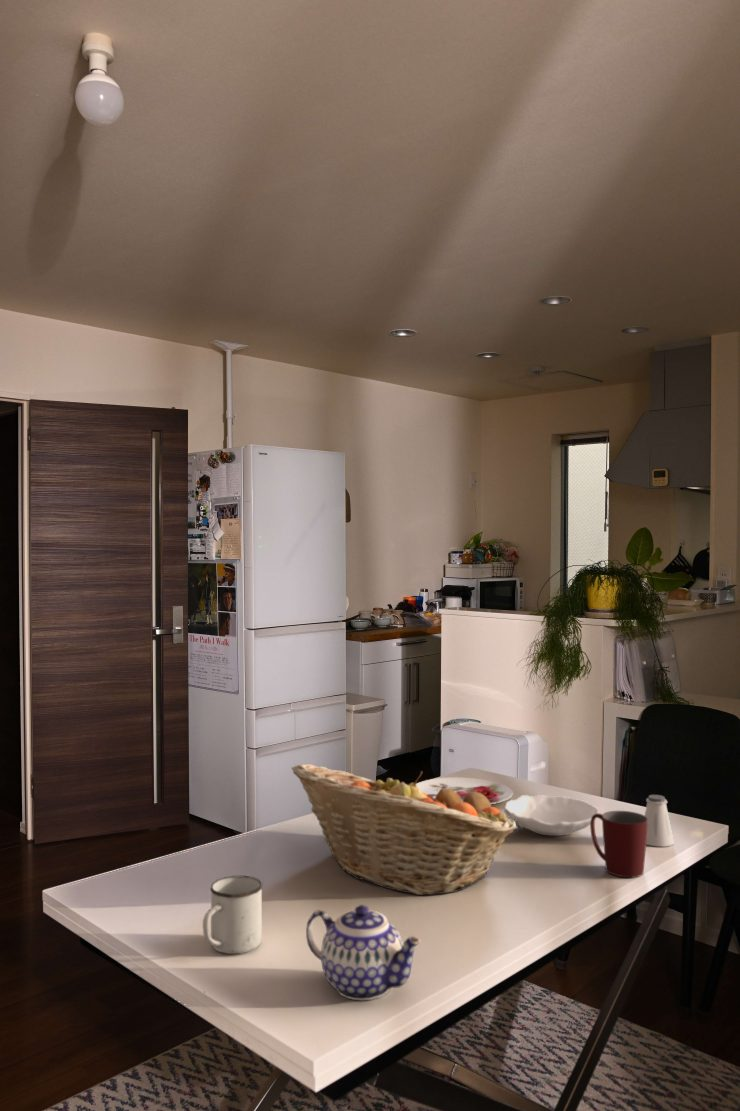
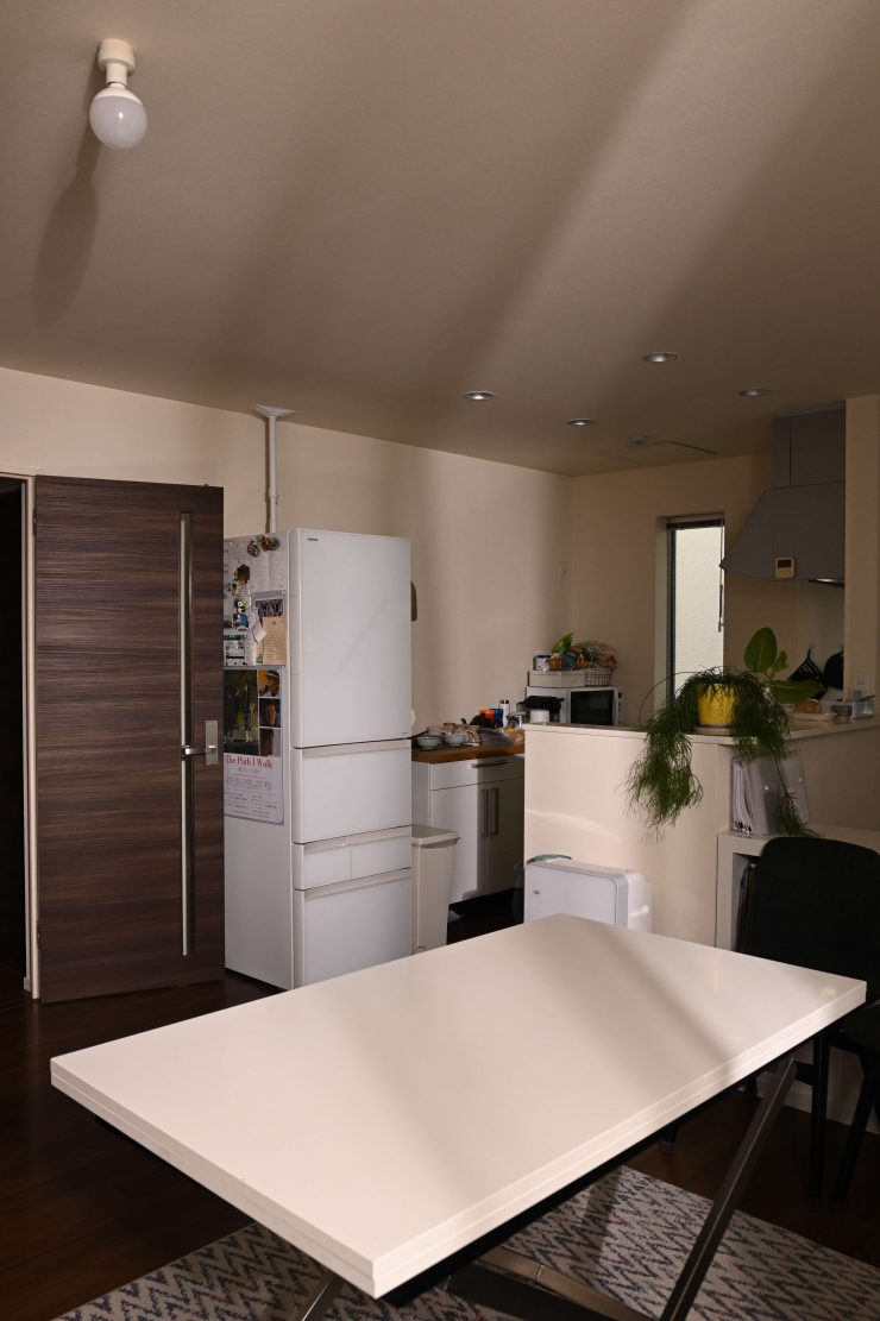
- mug [202,875,263,955]
- bowl [503,794,600,837]
- teapot [305,904,422,1001]
- saltshaker [644,794,675,848]
- plate [416,776,514,805]
- mug [589,810,647,878]
- fruit basket [291,763,518,896]
